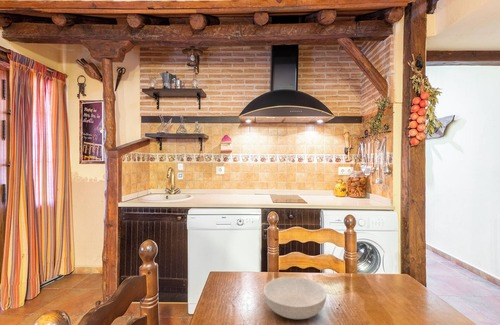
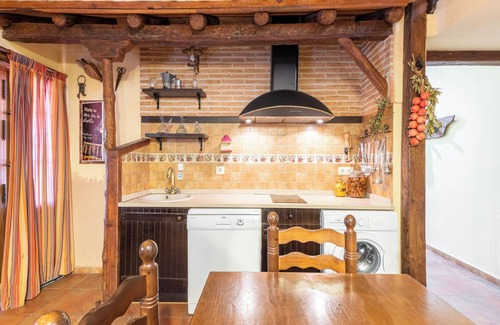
- serving bowl [262,276,328,320]
